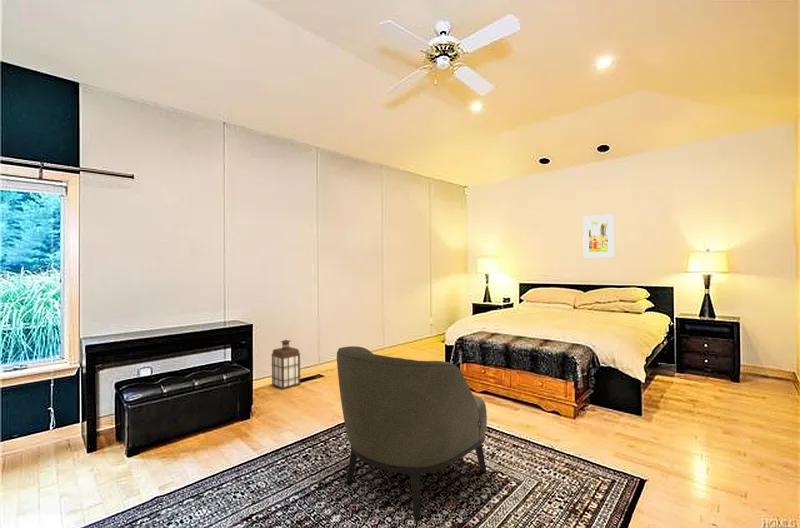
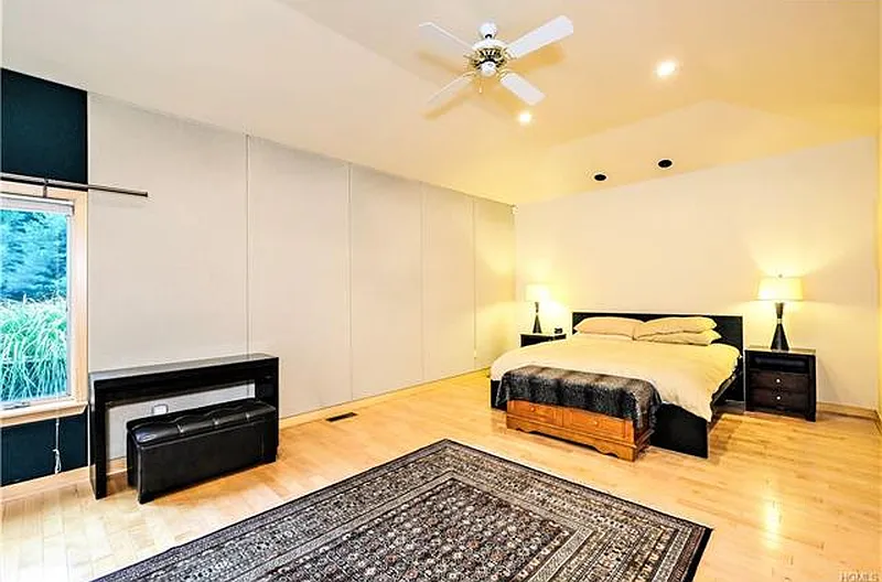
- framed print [582,213,615,258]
- armchair [336,345,488,522]
- lantern [270,339,302,390]
